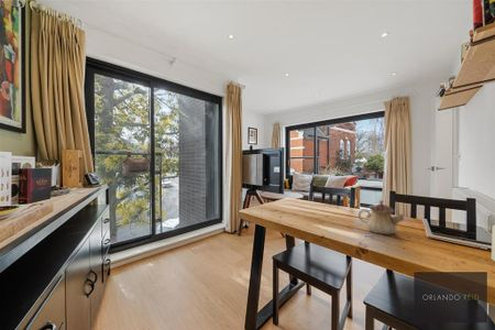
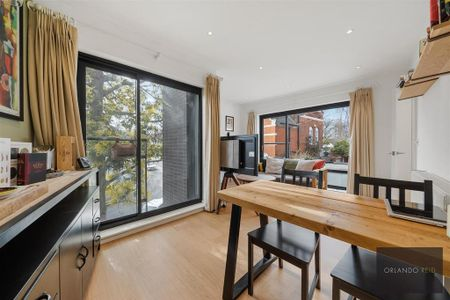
- teapot [358,199,405,235]
